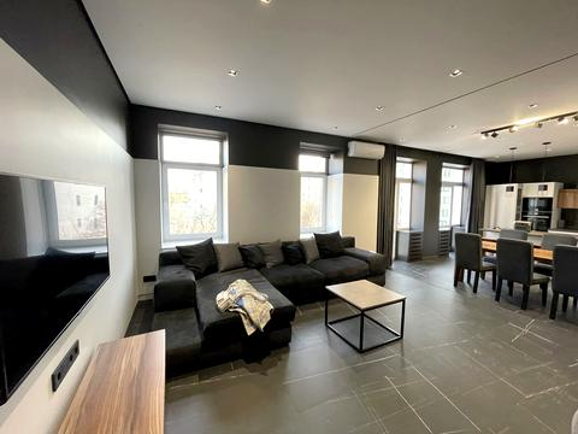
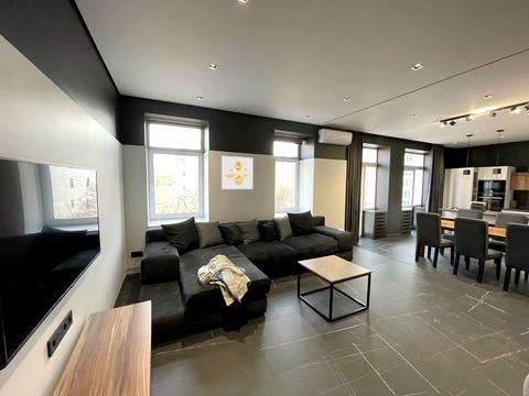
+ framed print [220,155,253,190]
